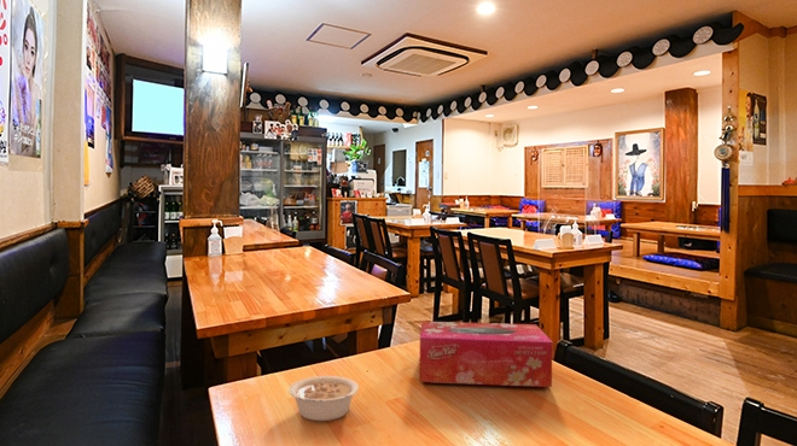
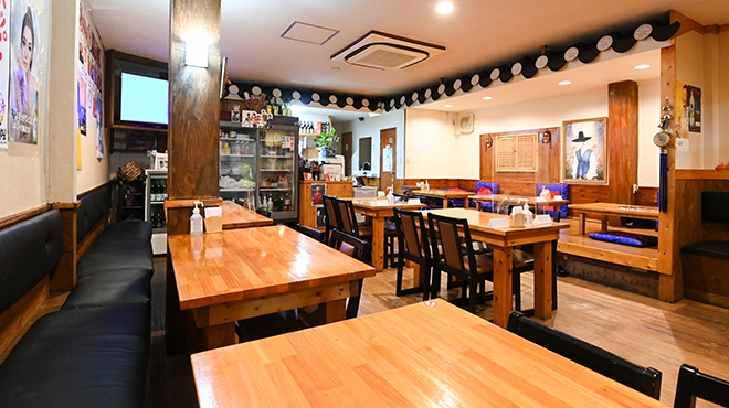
- tissue box [418,321,553,388]
- legume [287,375,360,422]
